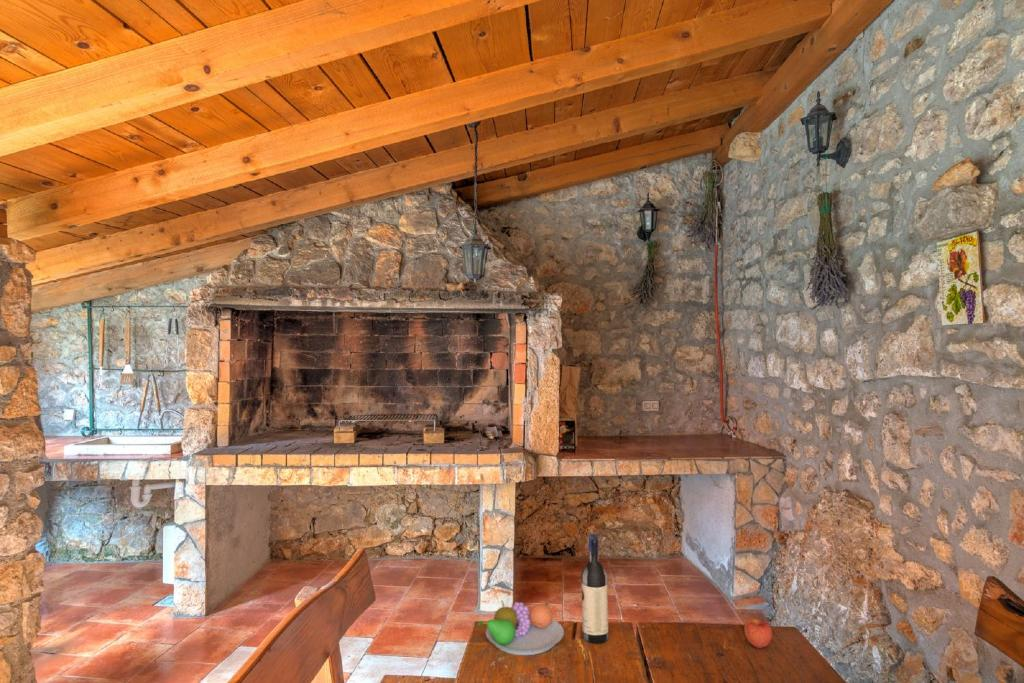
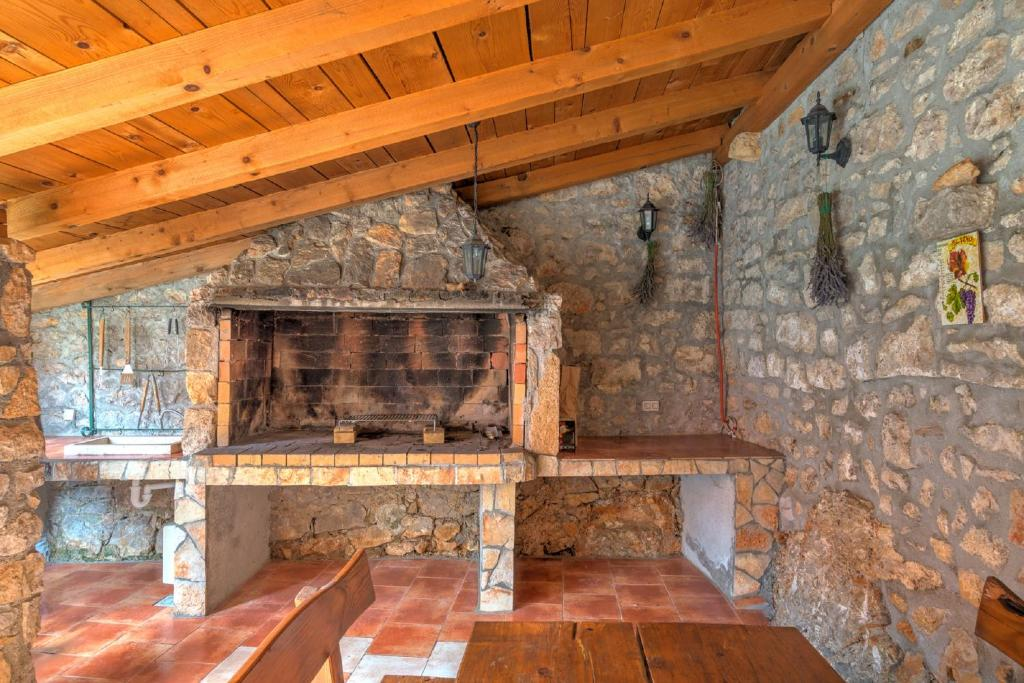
- wine bottle [580,533,609,644]
- fruit bowl [477,600,565,656]
- apple [744,618,773,649]
